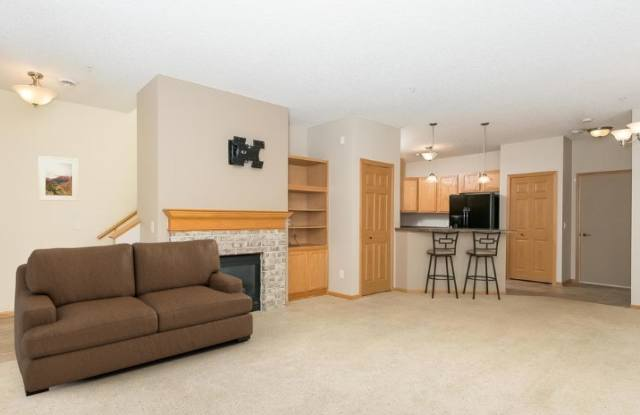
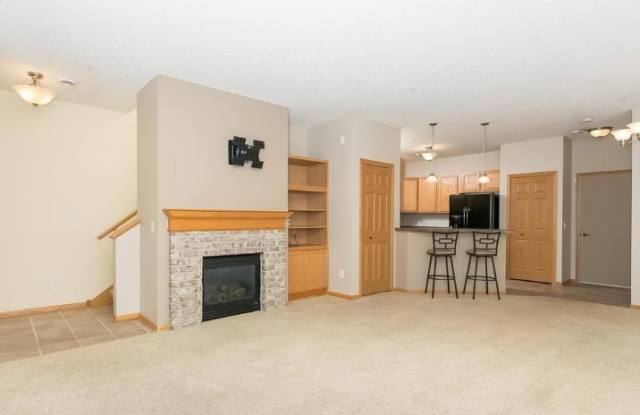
- sofa [13,238,254,398]
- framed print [38,155,79,202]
